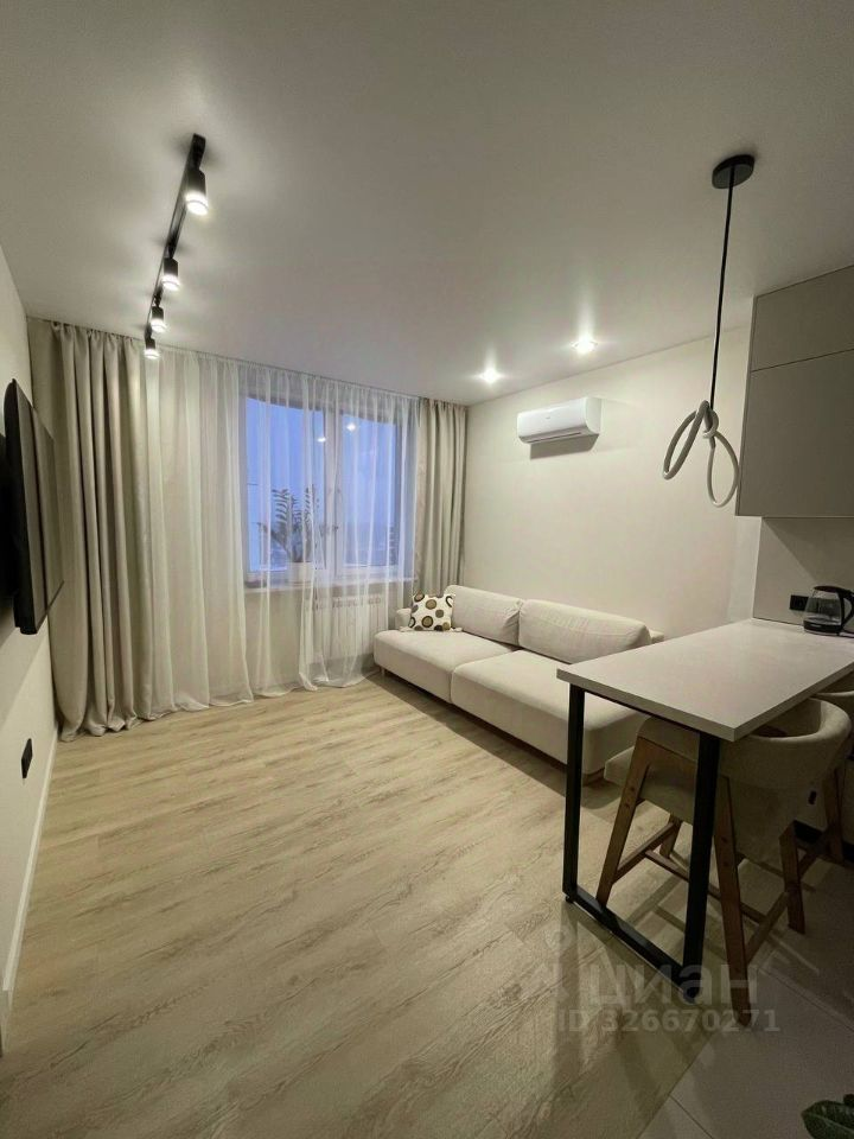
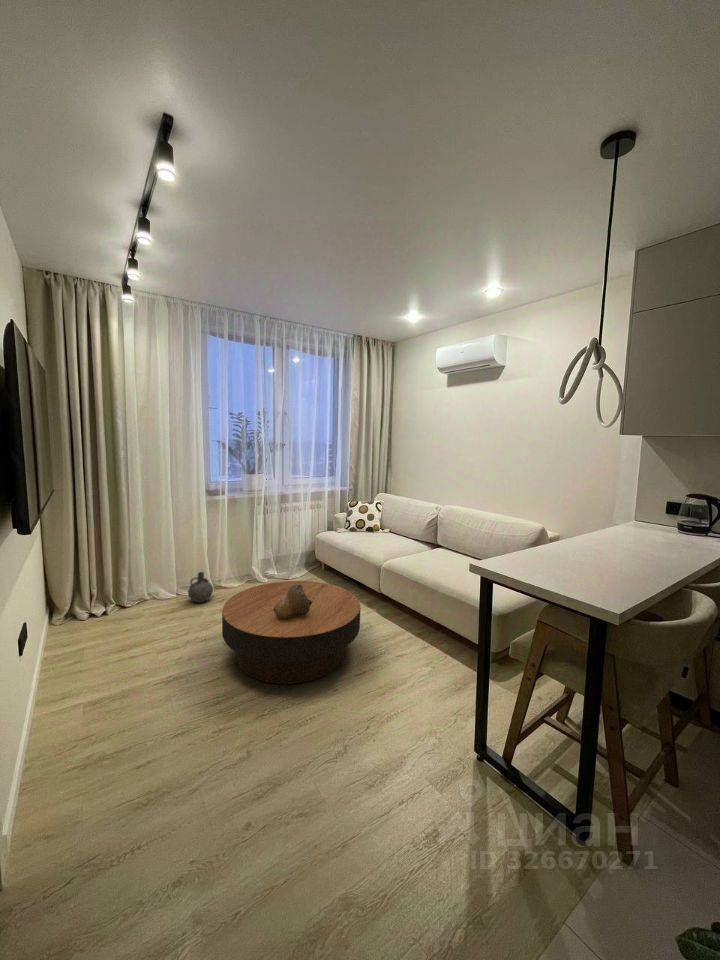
+ decorative bowl [273,585,312,619]
+ coffee table [221,580,361,685]
+ ceramic jug [187,571,214,604]
